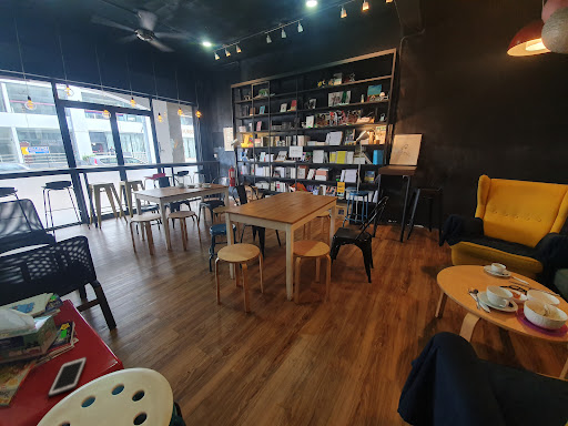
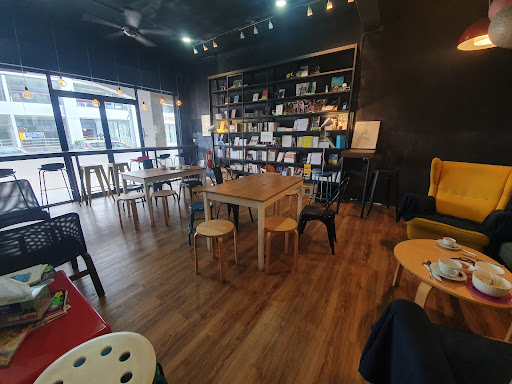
- cell phone [47,356,88,398]
